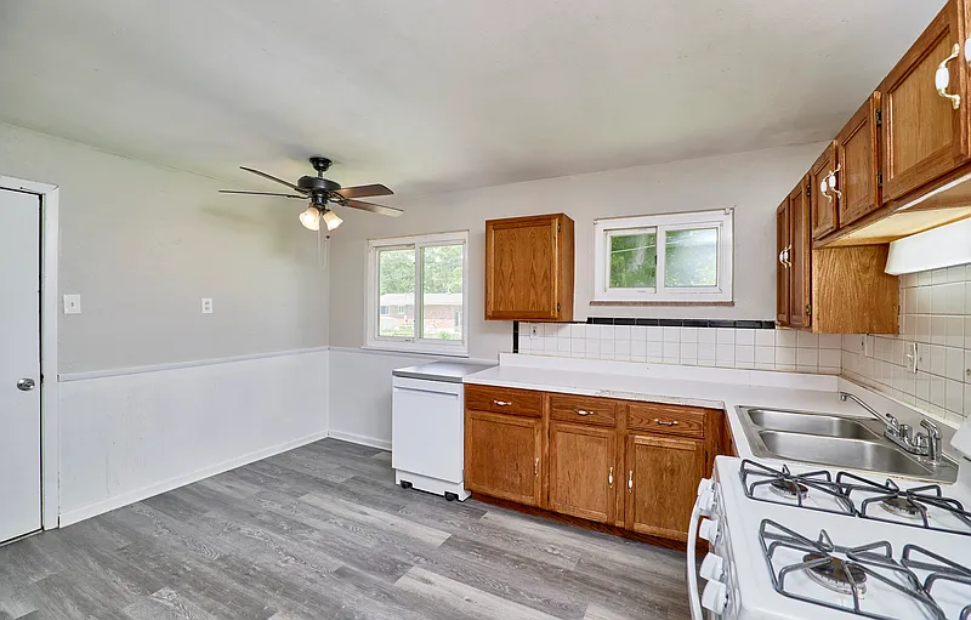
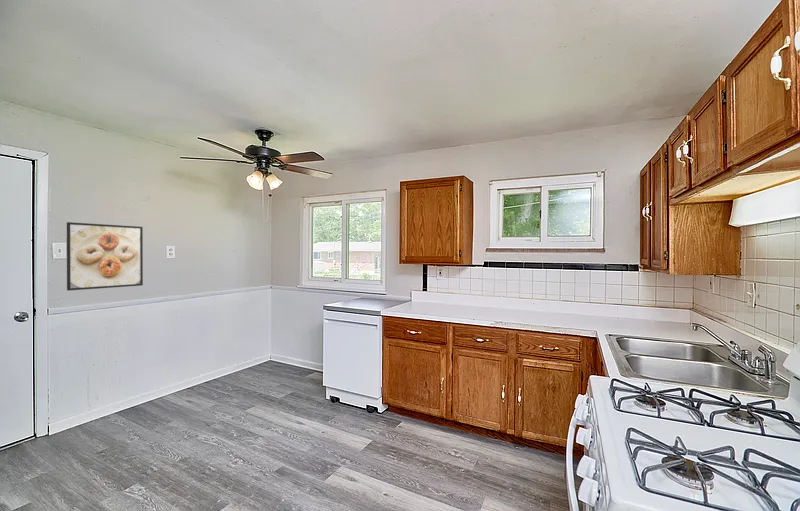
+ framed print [66,221,144,291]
